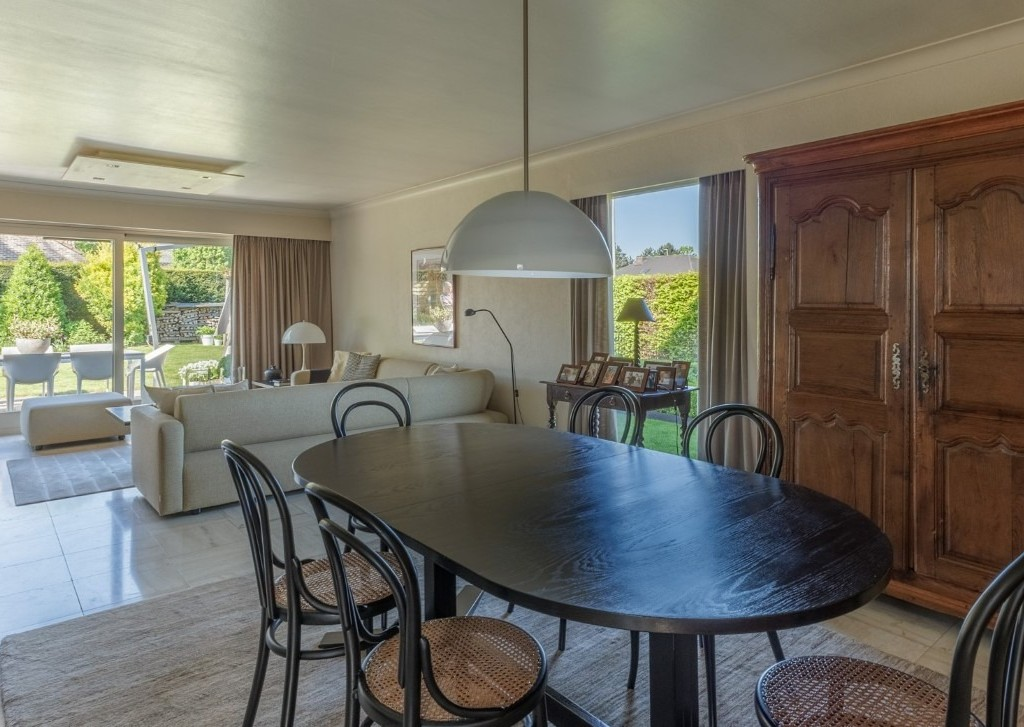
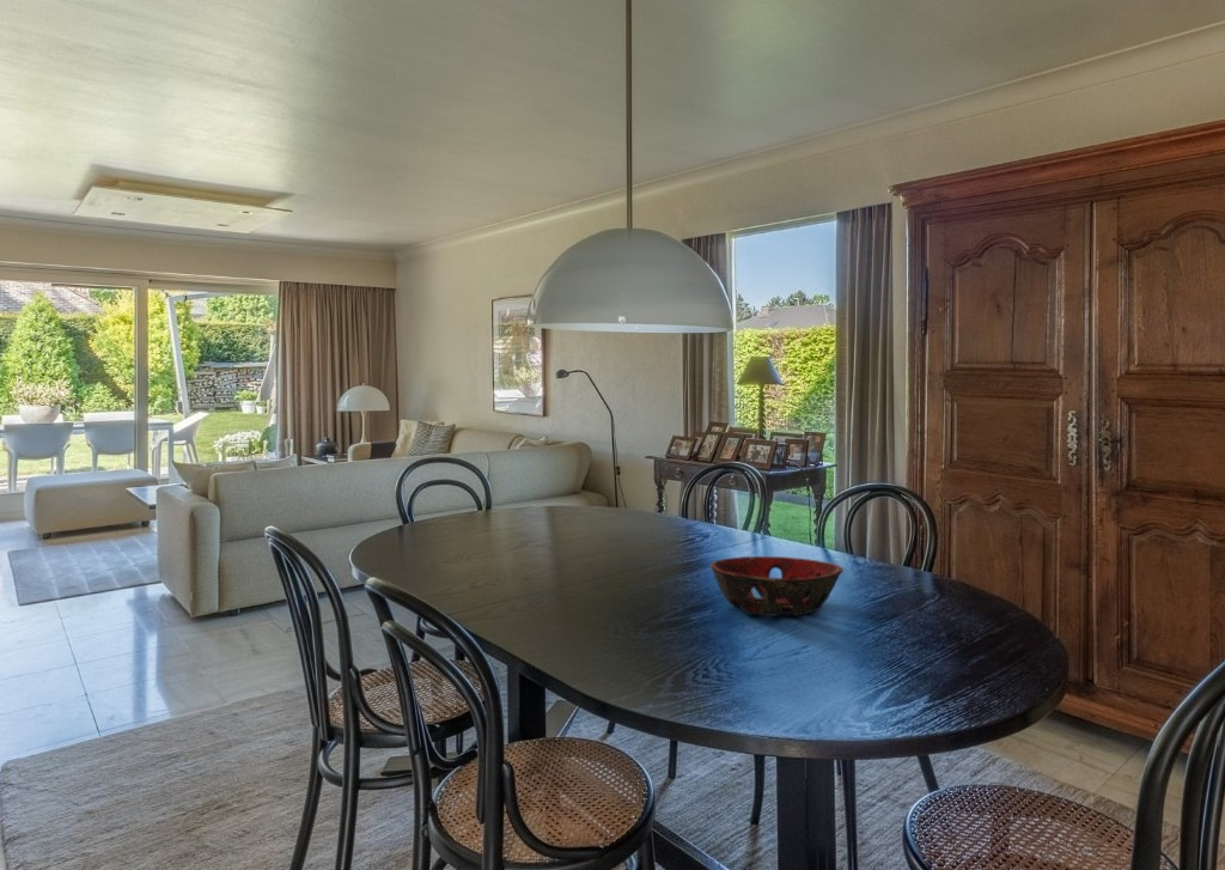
+ decorative bowl [709,555,845,617]
